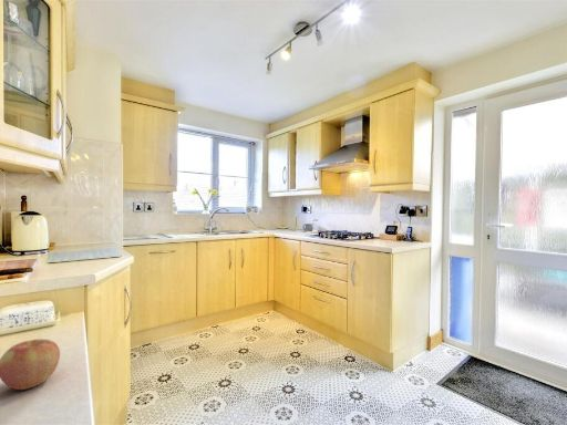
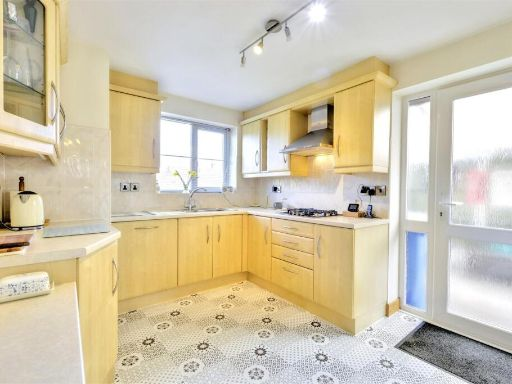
- apple [0,338,61,391]
